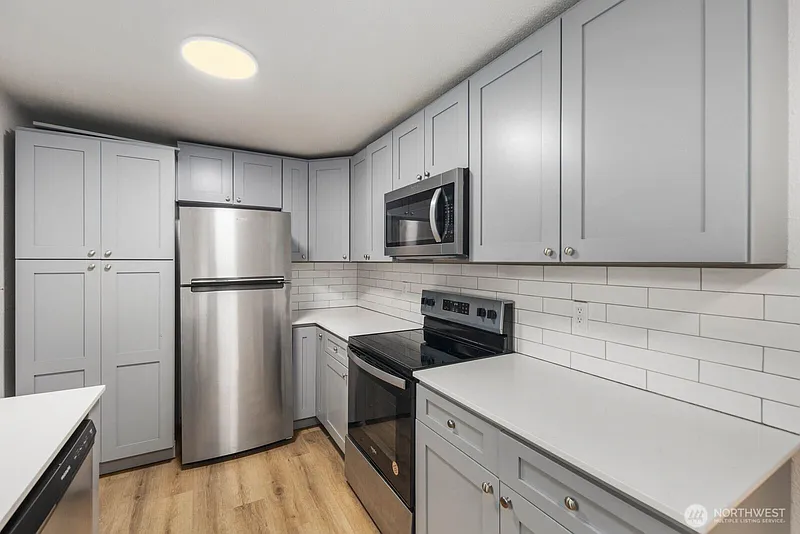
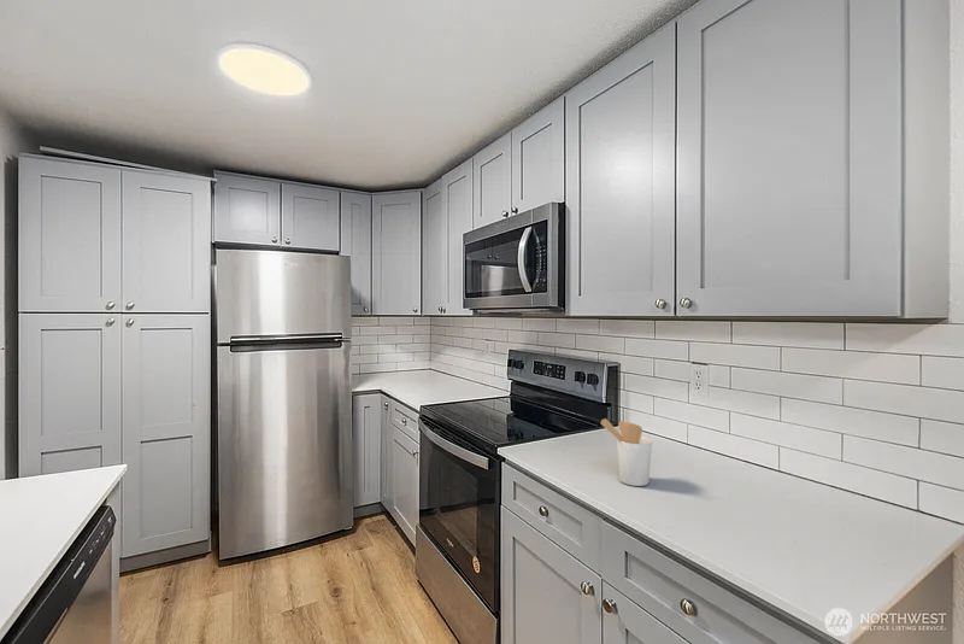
+ utensil holder [599,417,653,487]
